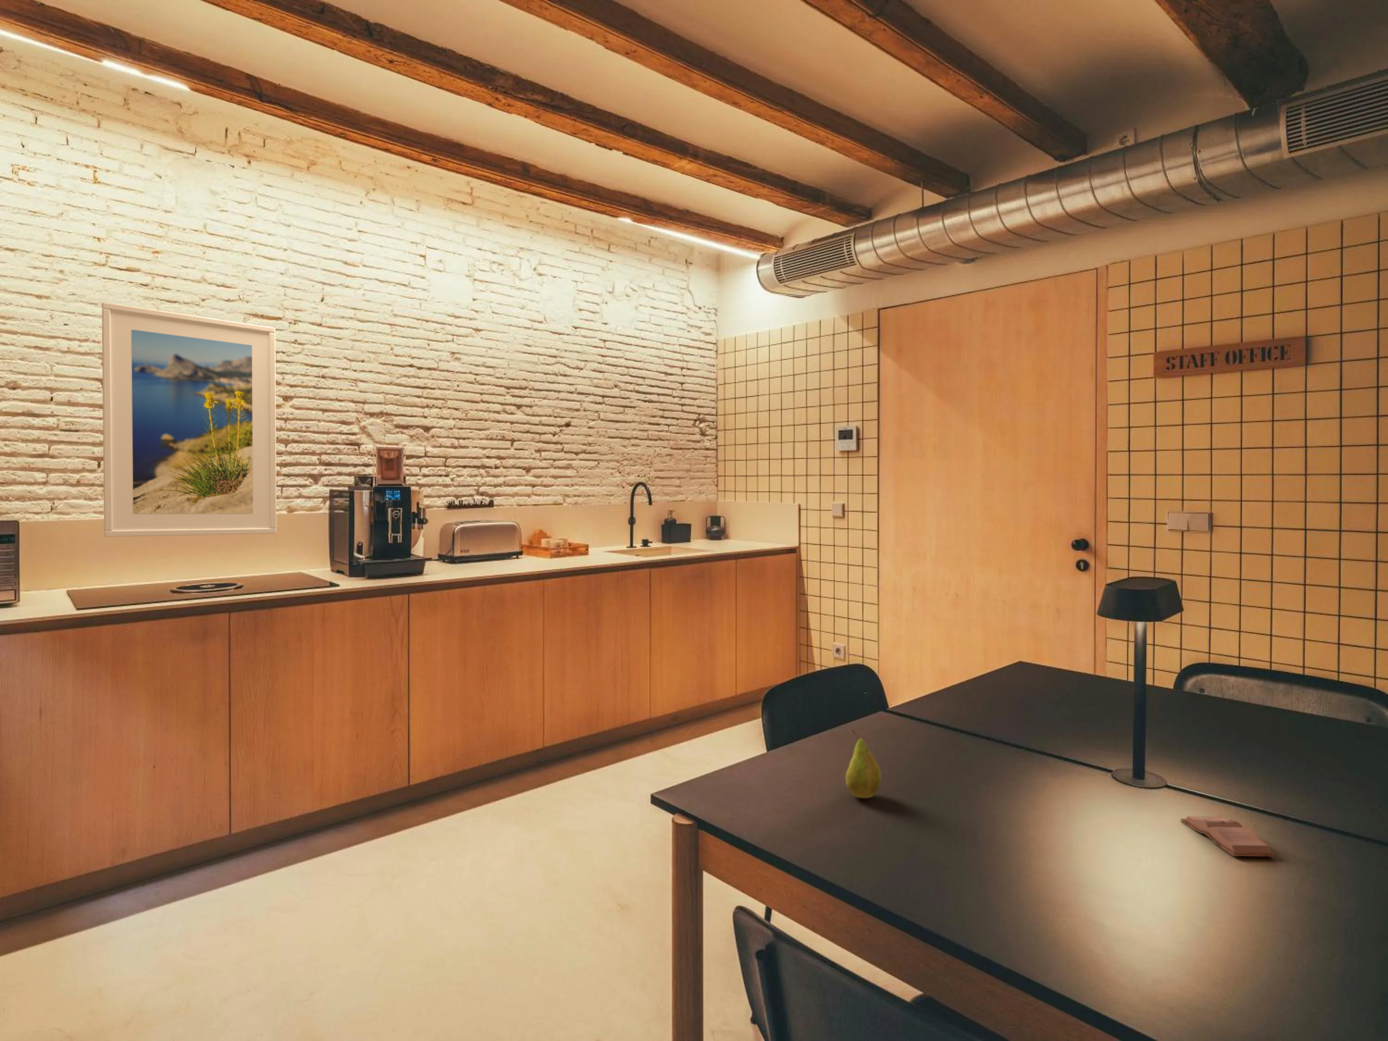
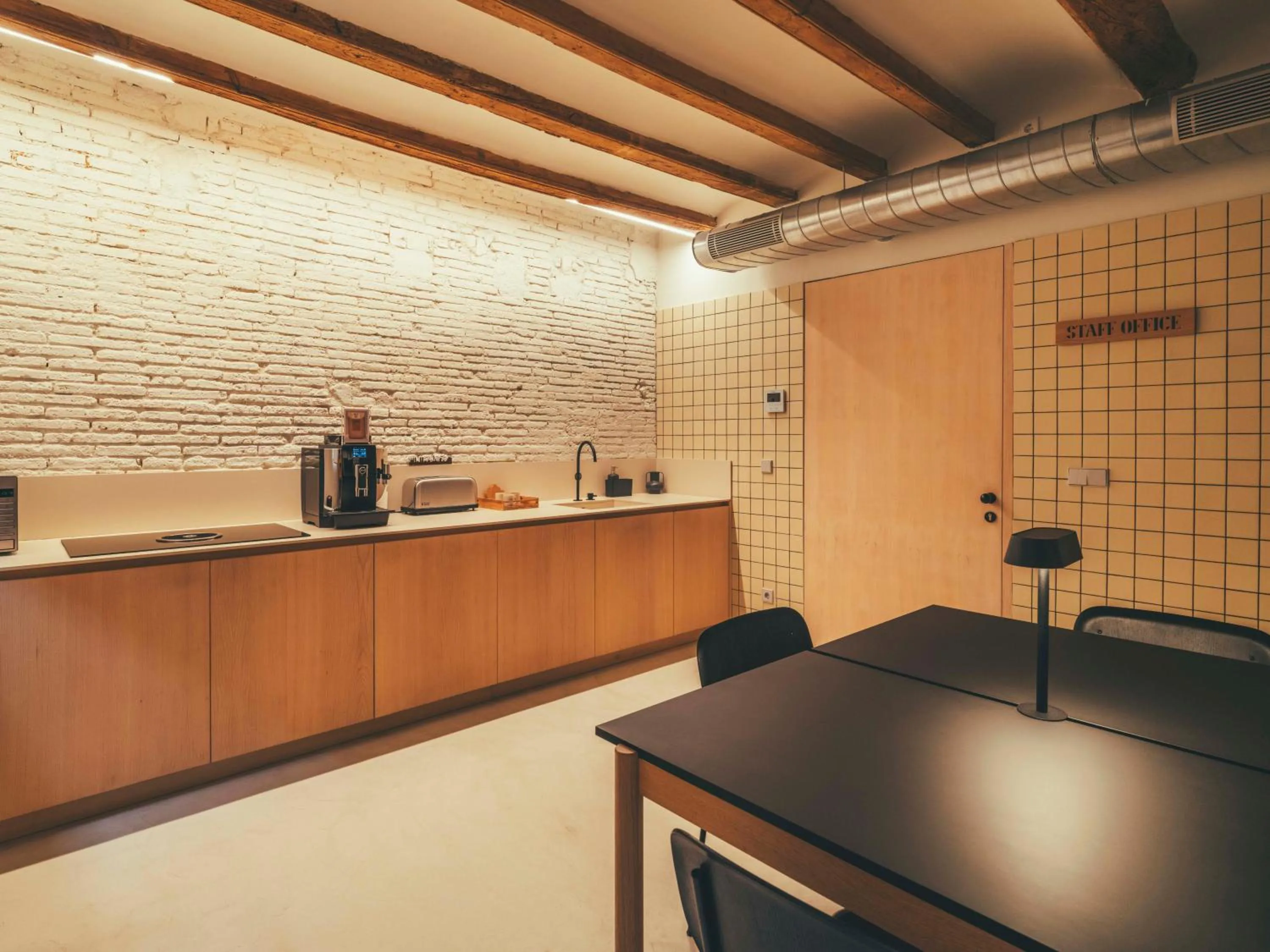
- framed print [102,302,278,538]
- fruit [845,729,881,798]
- book [1180,816,1277,857]
